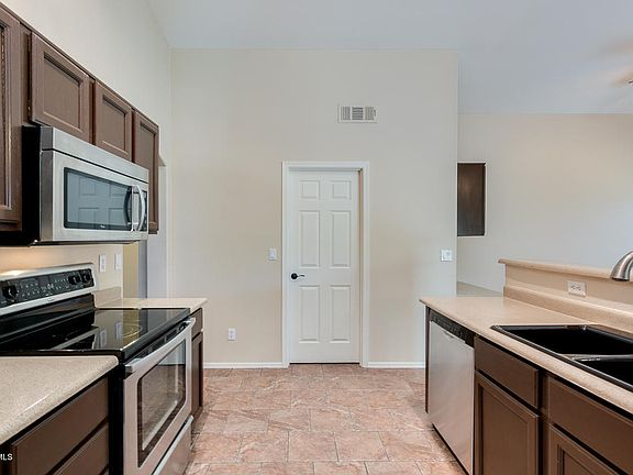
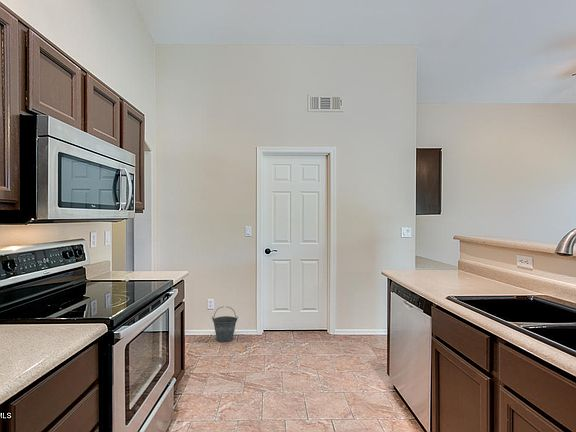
+ bucket [211,306,239,343]
